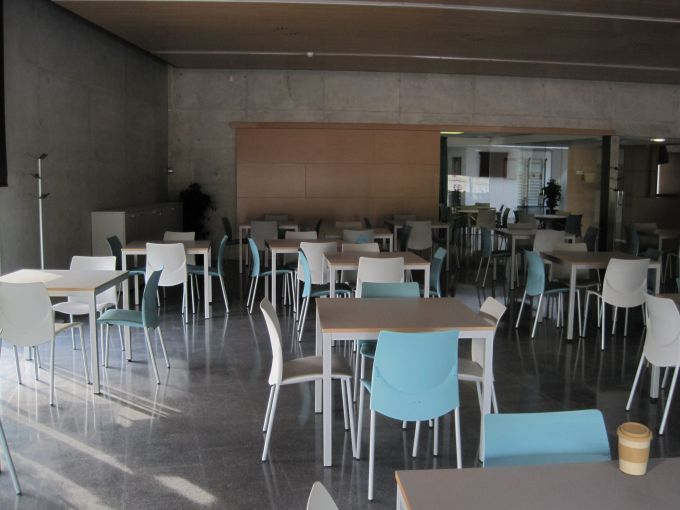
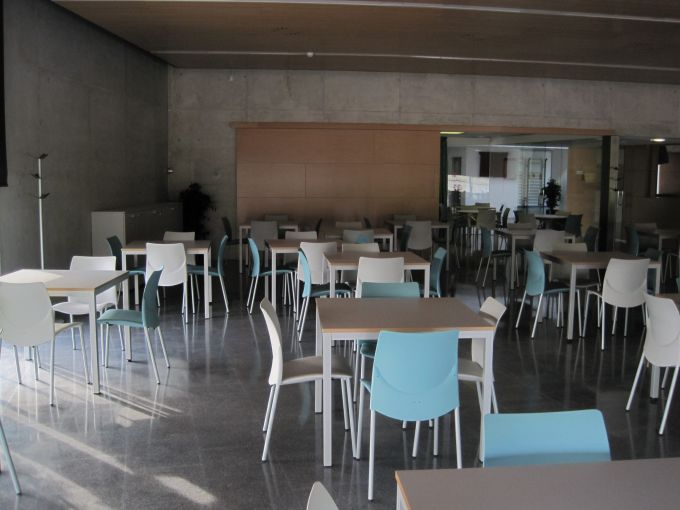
- coffee cup [616,421,653,476]
